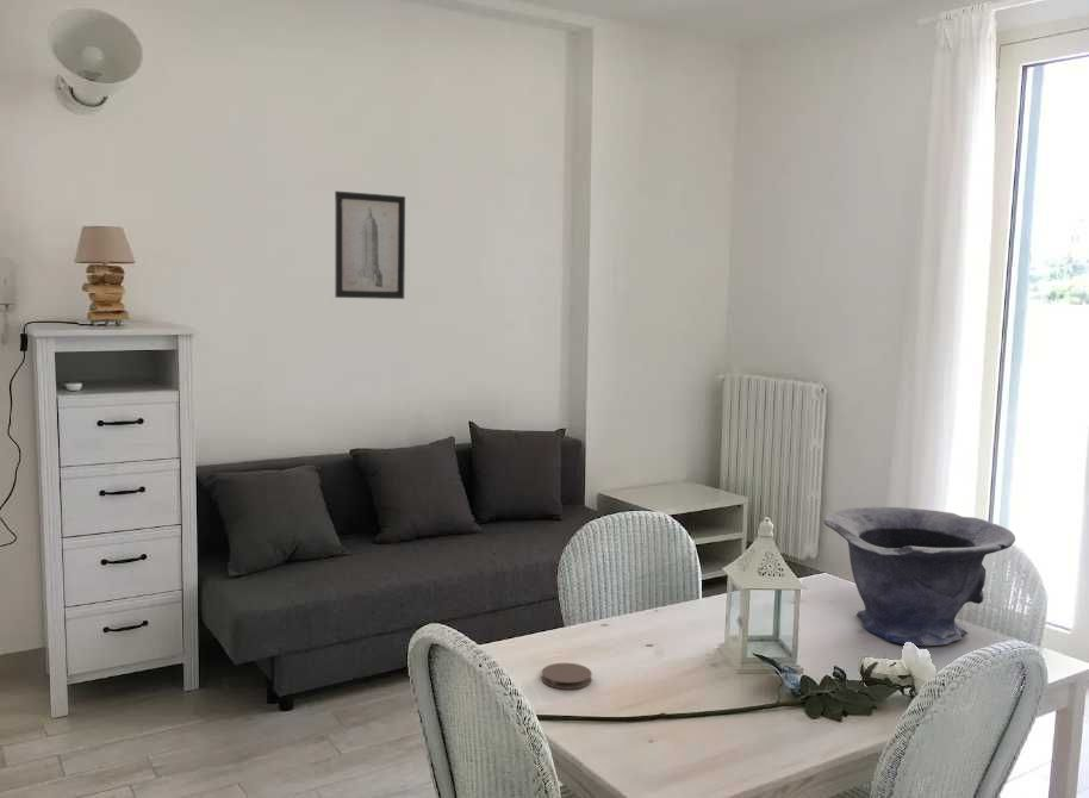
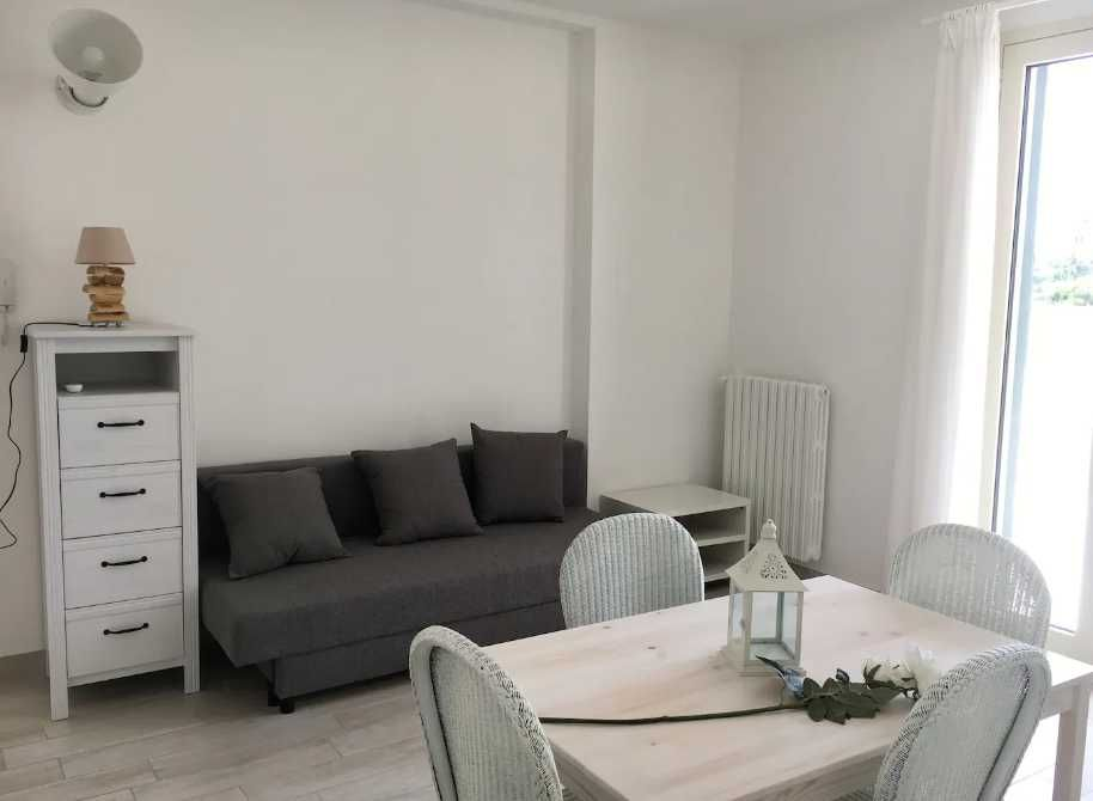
- coaster [541,662,593,691]
- decorative bowl [823,506,1016,647]
- wall art [334,189,406,300]
